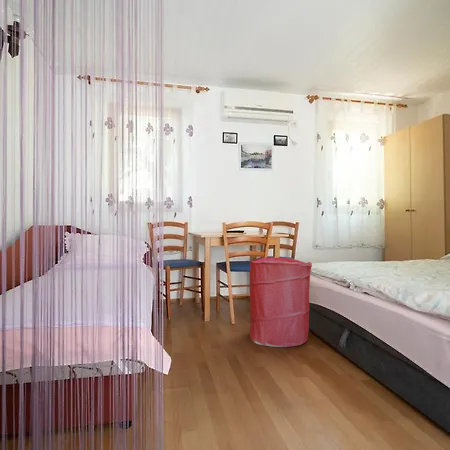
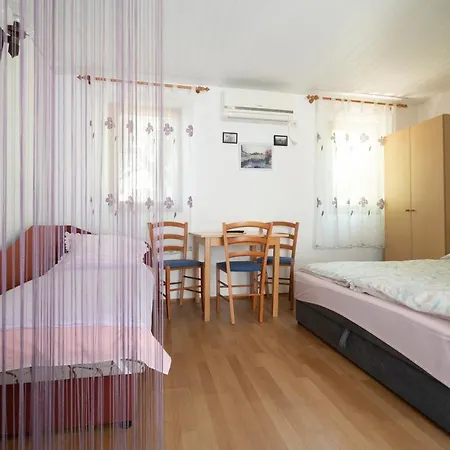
- laundry hamper [249,256,313,348]
